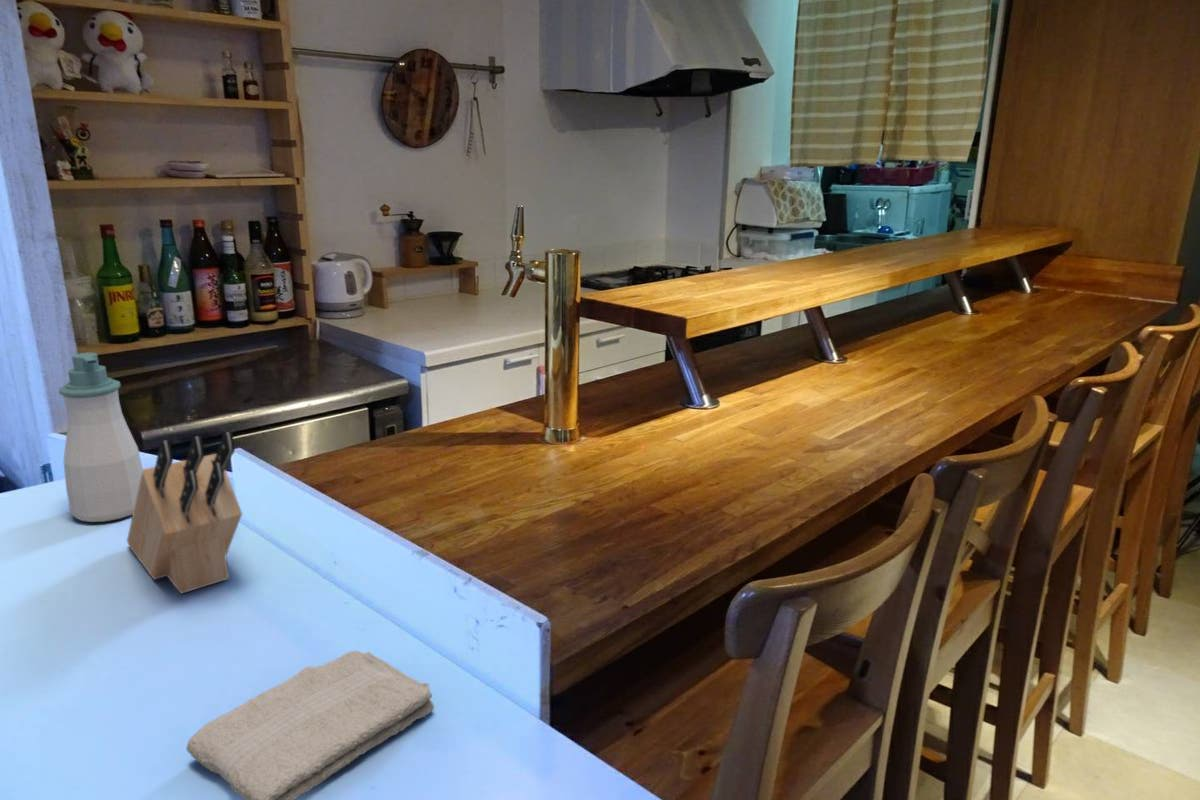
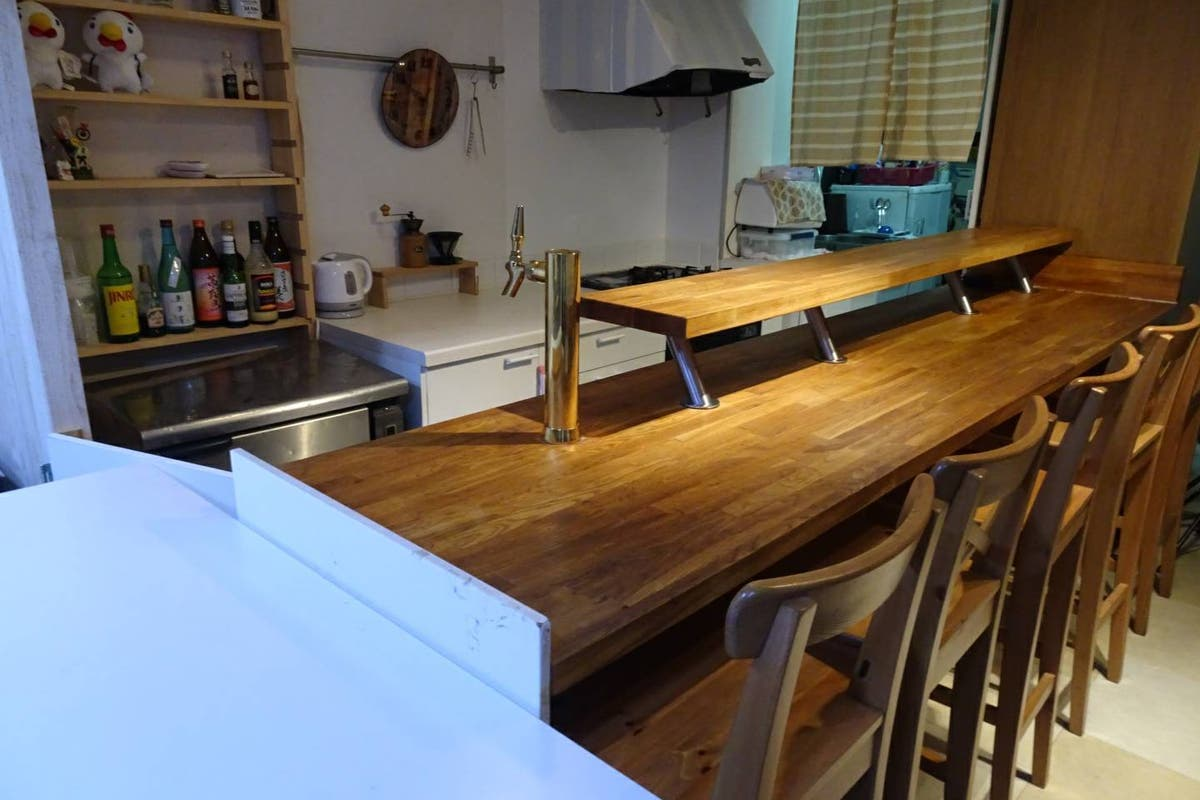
- knife block [126,431,243,595]
- soap bottle [58,352,144,523]
- washcloth [186,650,435,800]
